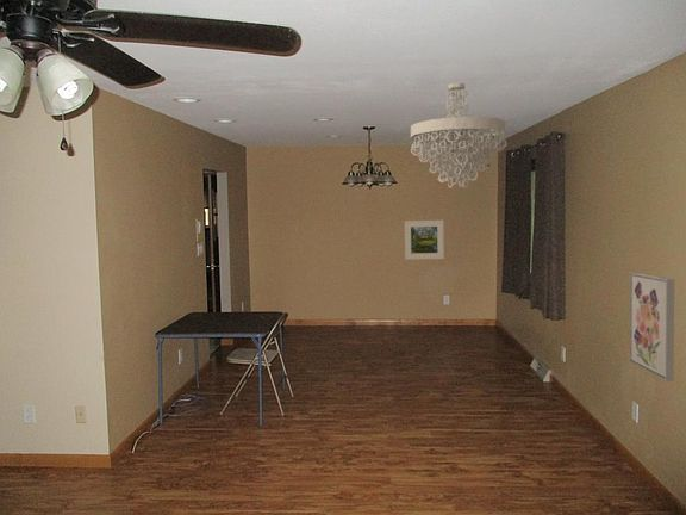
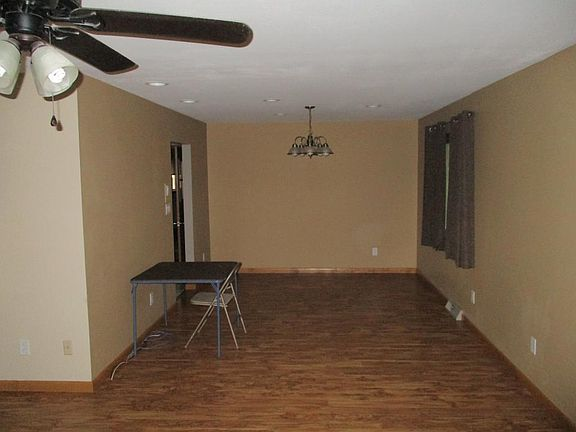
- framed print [404,219,445,261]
- wall art [629,272,675,383]
- chandelier [410,81,509,188]
